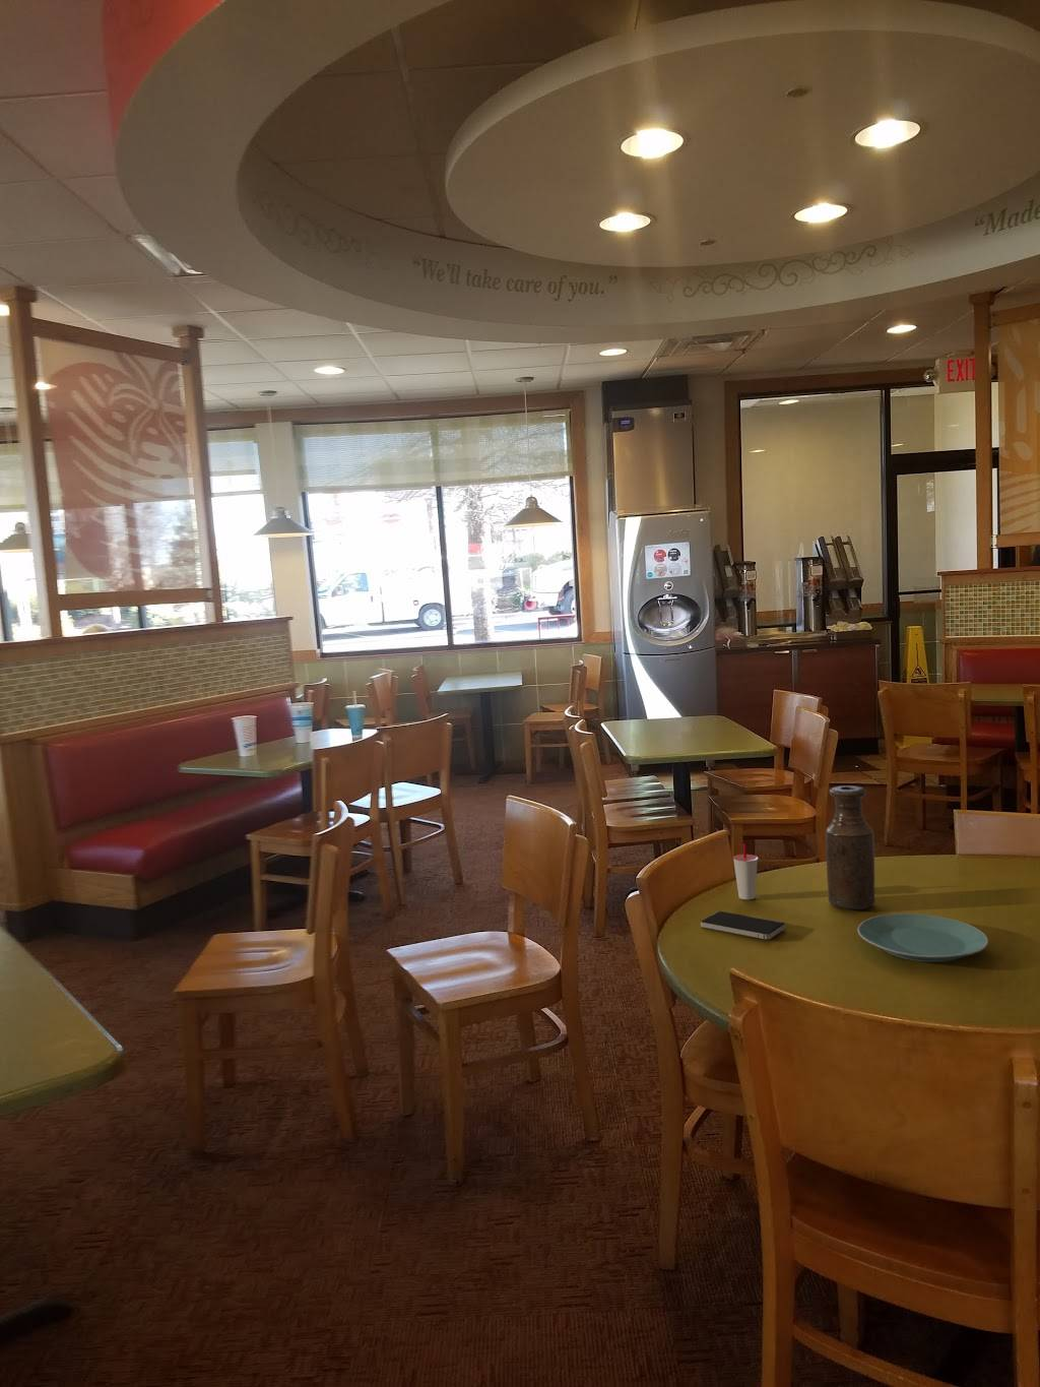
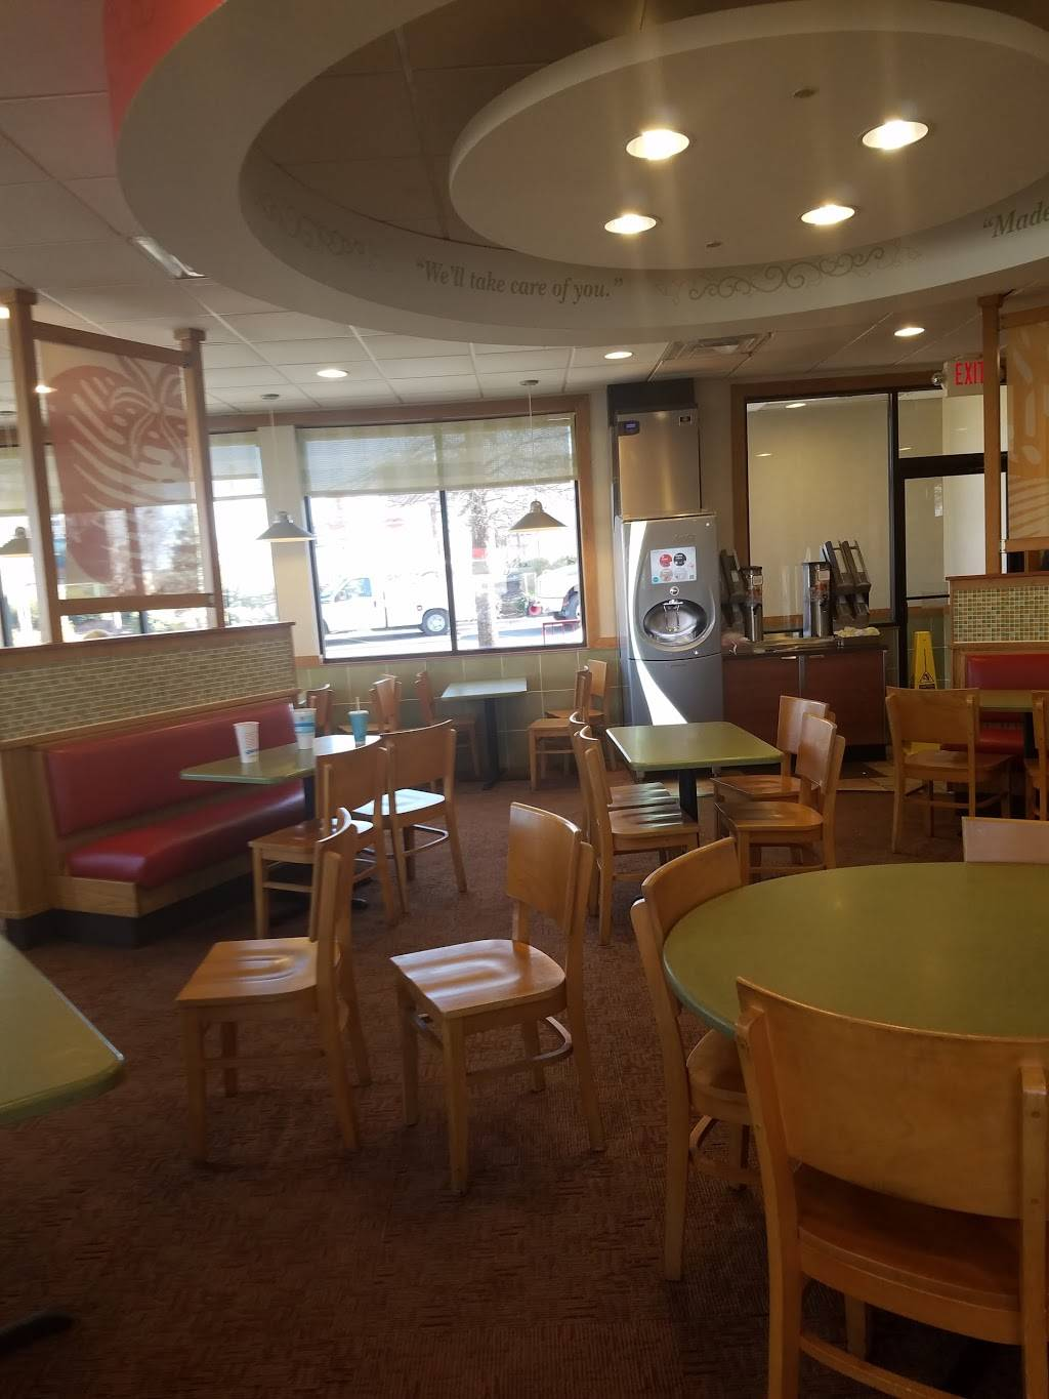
- bottle [825,785,876,910]
- cup [732,843,758,901]
- plate [856,913,990,963]
- smartphone [700,910,787,940]
